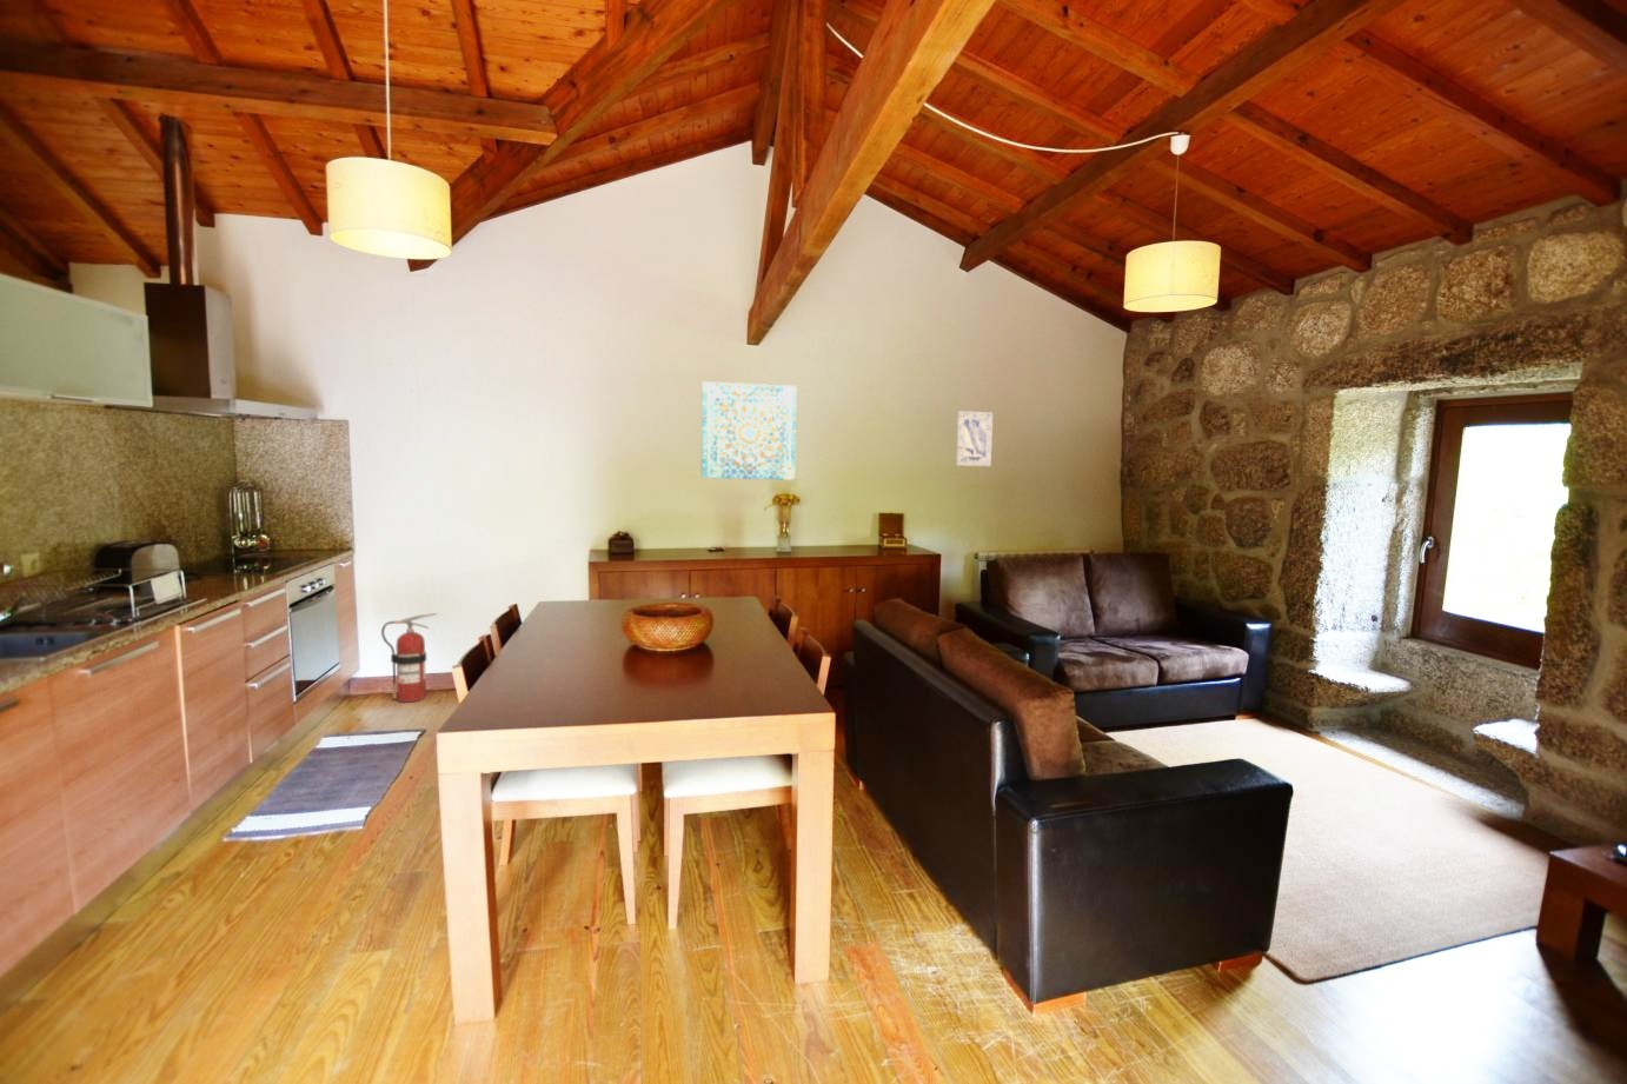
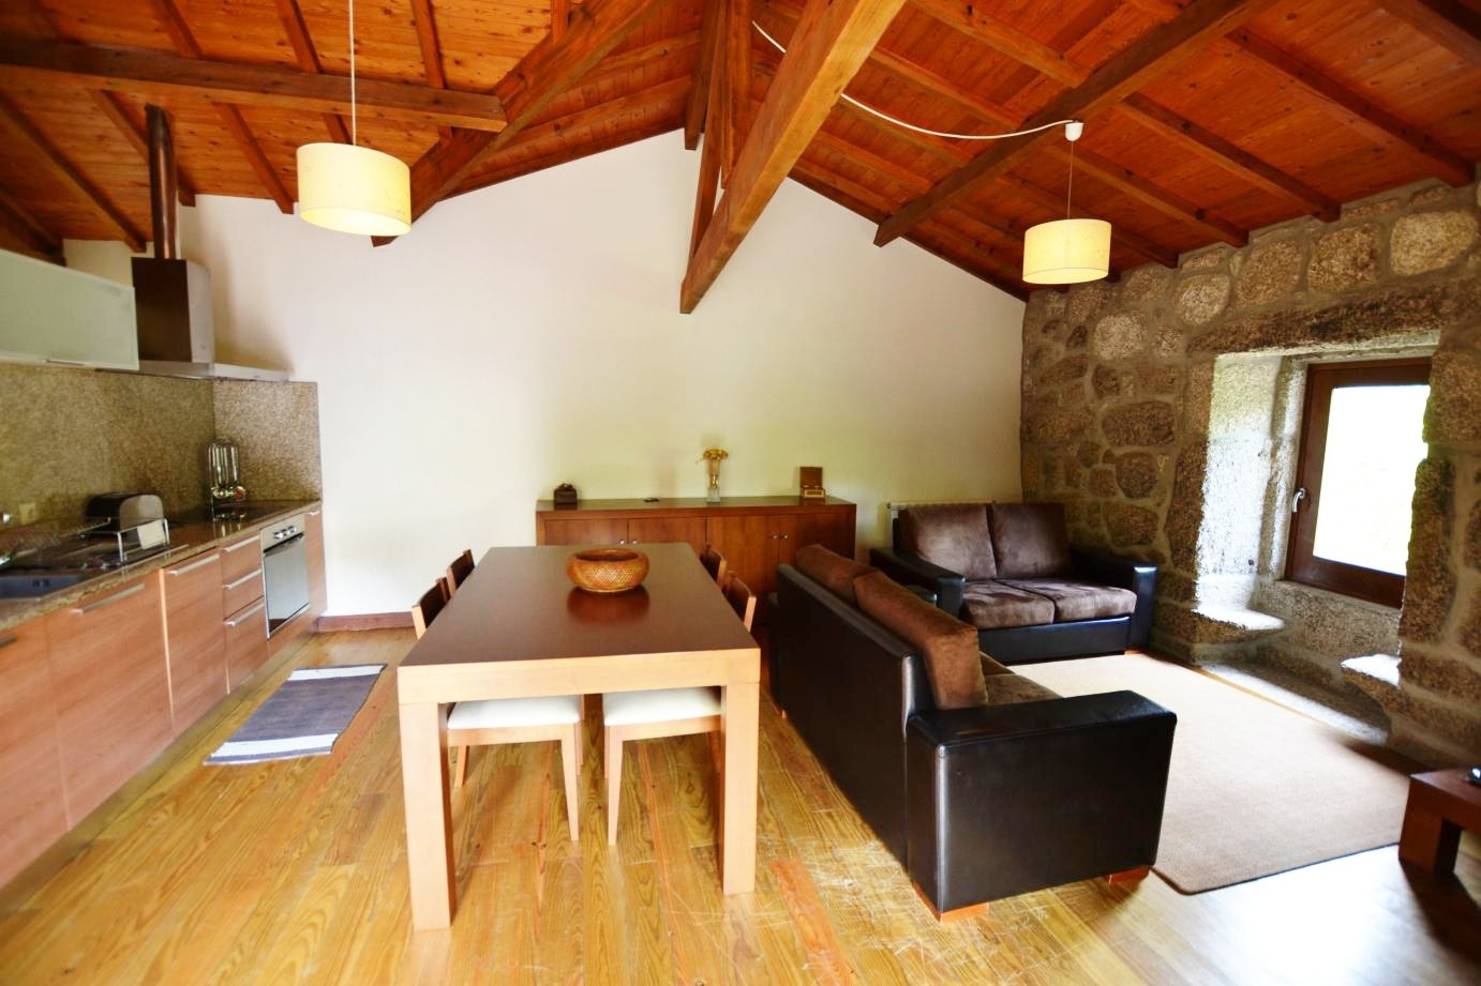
- wall art [700,380,797,482]
- fire extinguisher [380,612,438,704]
- wall art [954,410,993,467]
